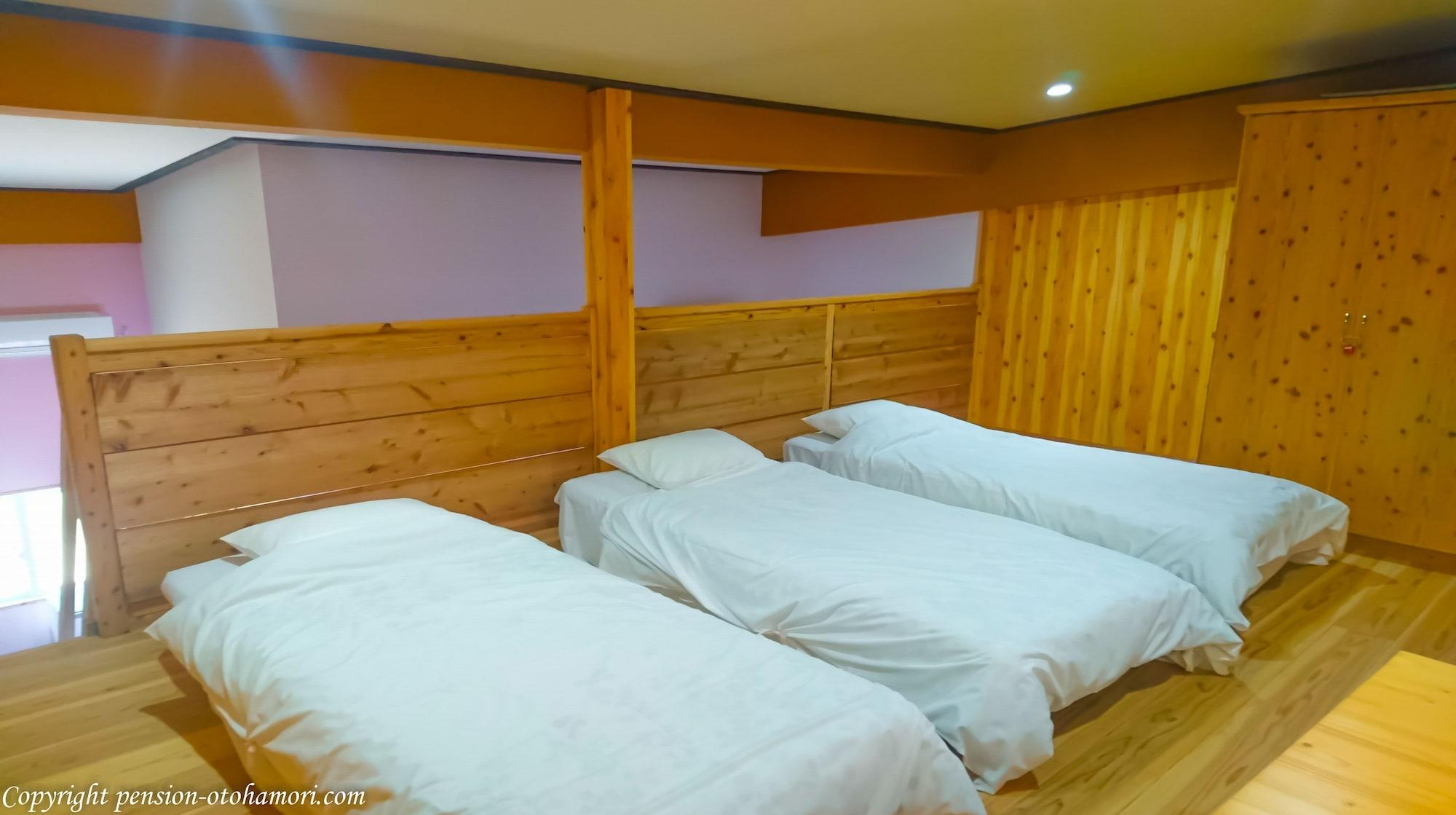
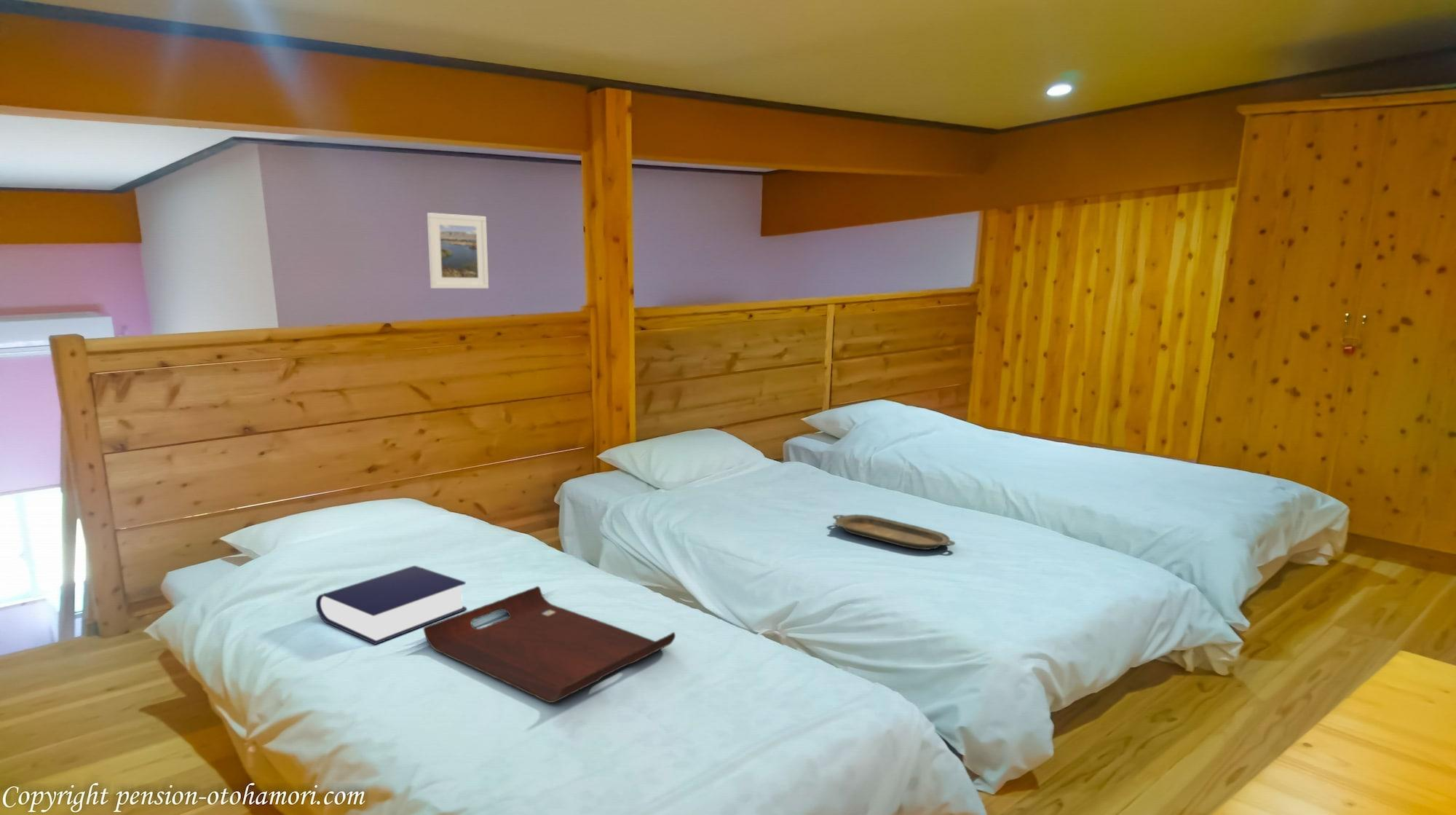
+ serving tray [832,513,956,551]
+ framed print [427,212,489,289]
+ serving tray [422,586,676,704]
+ book [315,565,467,645]
